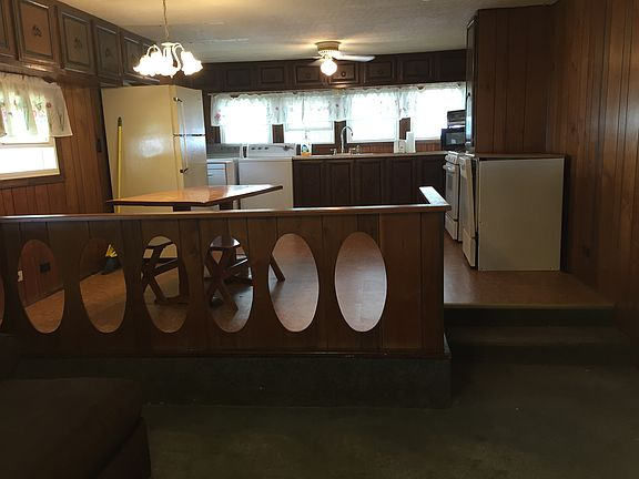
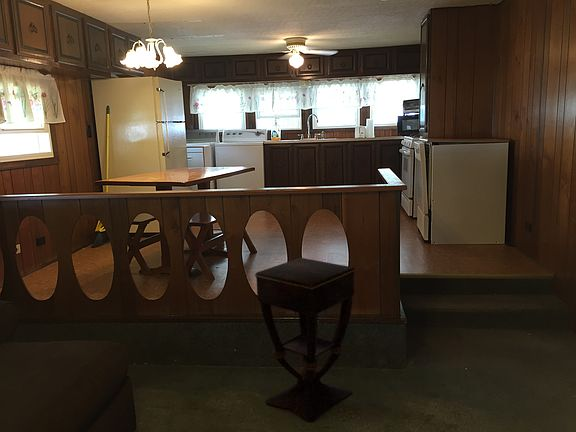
+ side table [254,257,356,424]
